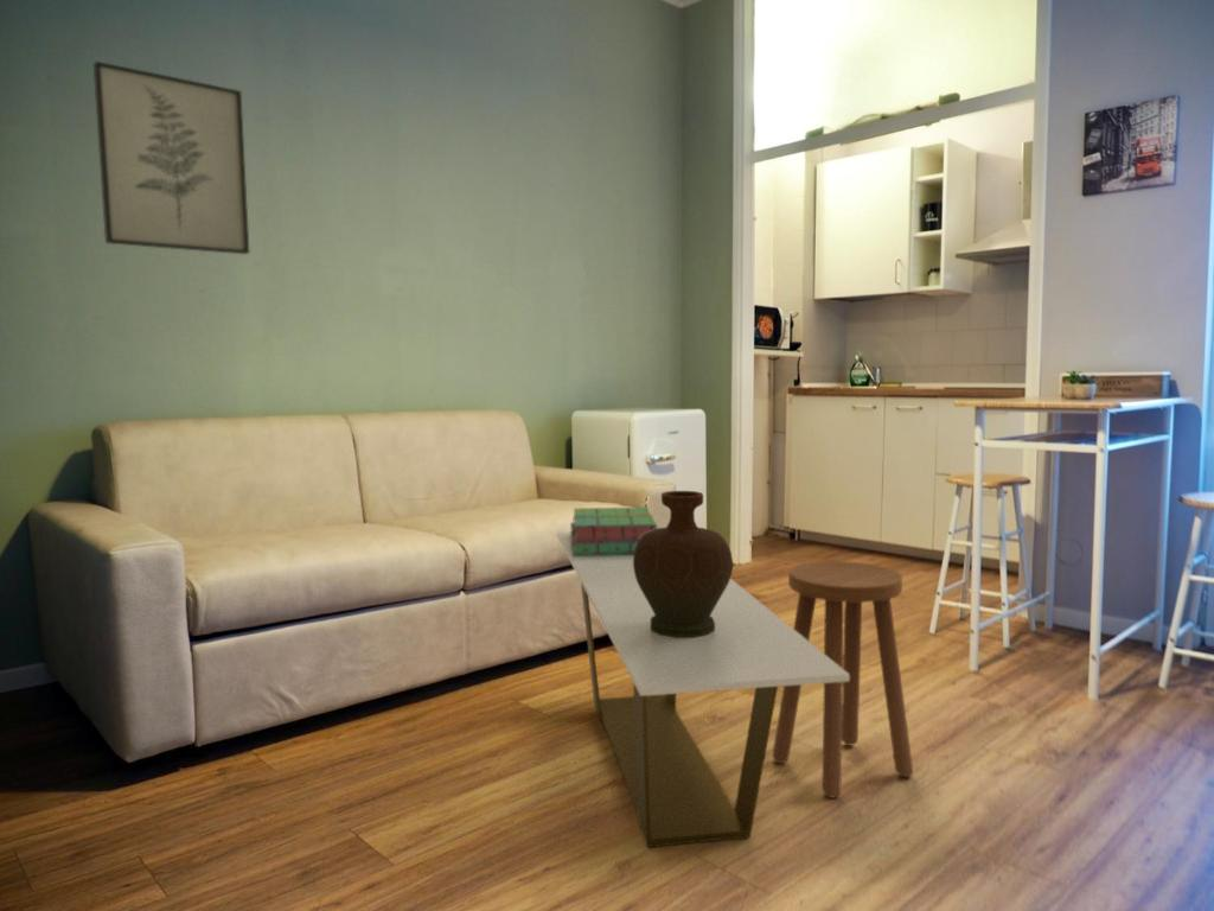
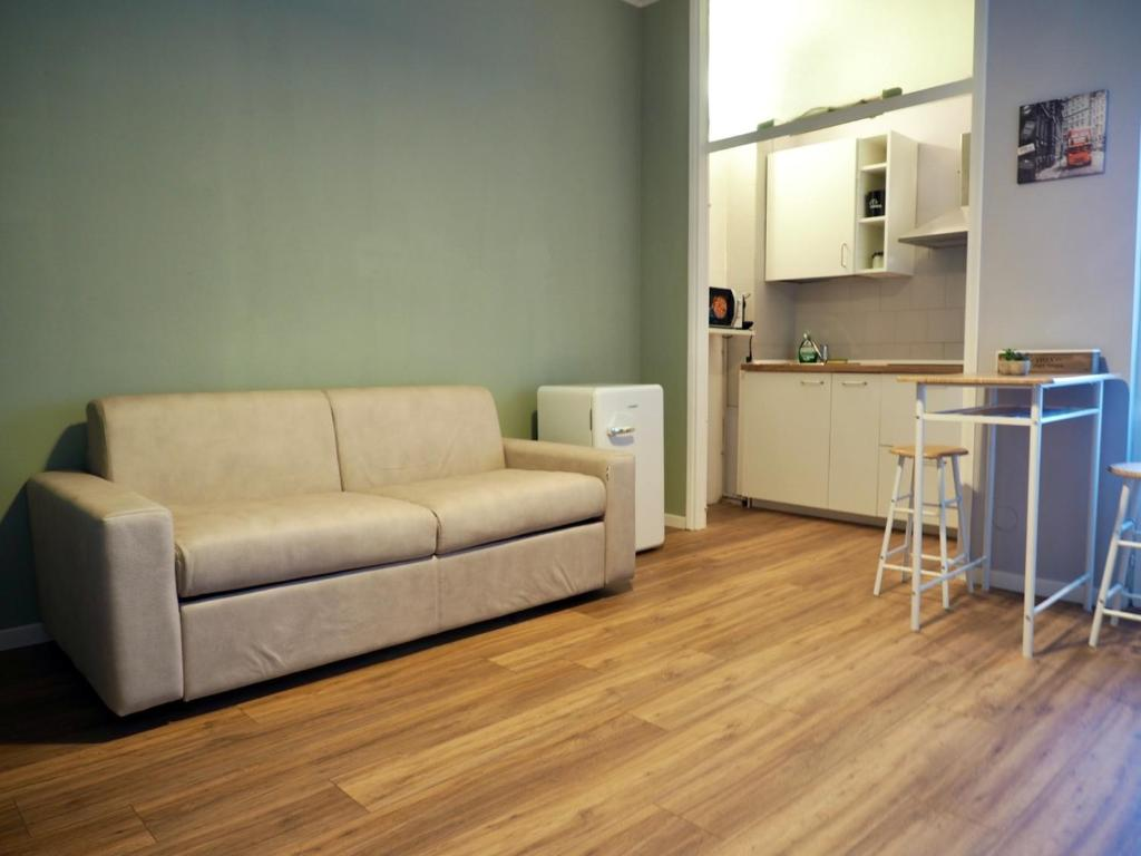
- coffee table [556,530,849,849]
- stack of books [569,507,659,556]
- wall art [92,60,250,255]
- decorative vase [633,490,734,638]
- stool [771,560,914,799]
